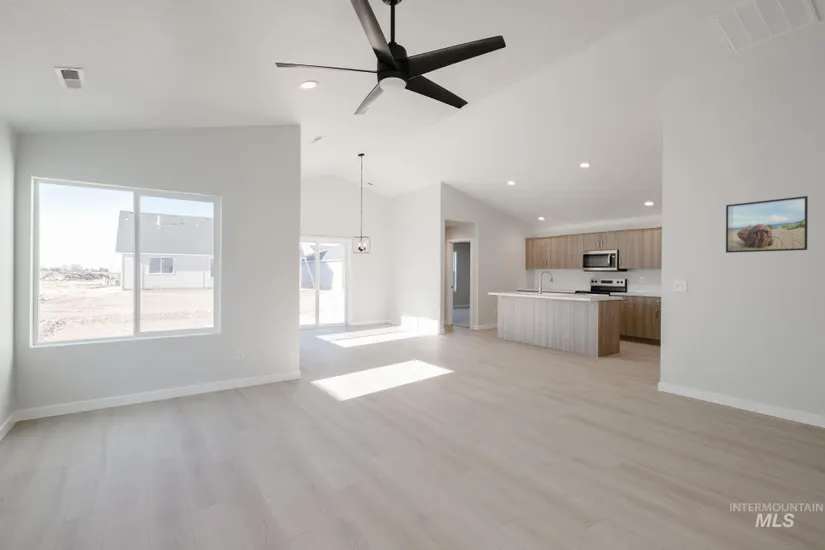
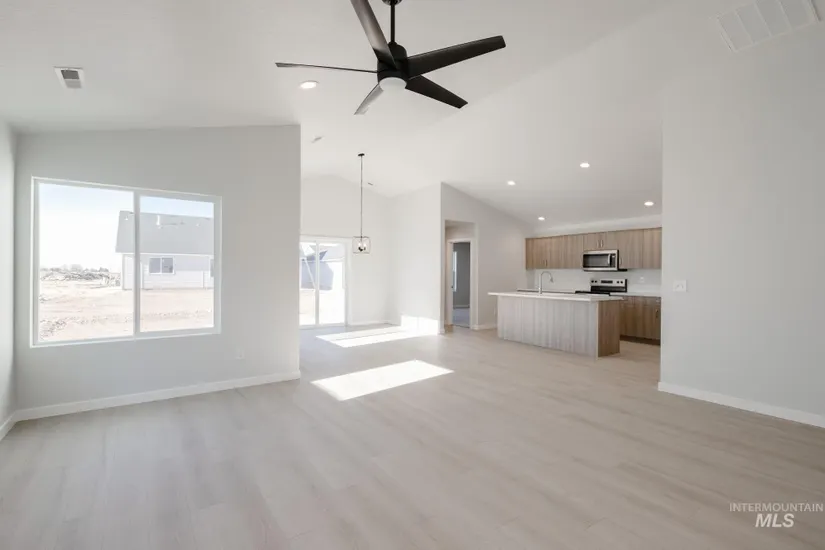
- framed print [725,195,809,254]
